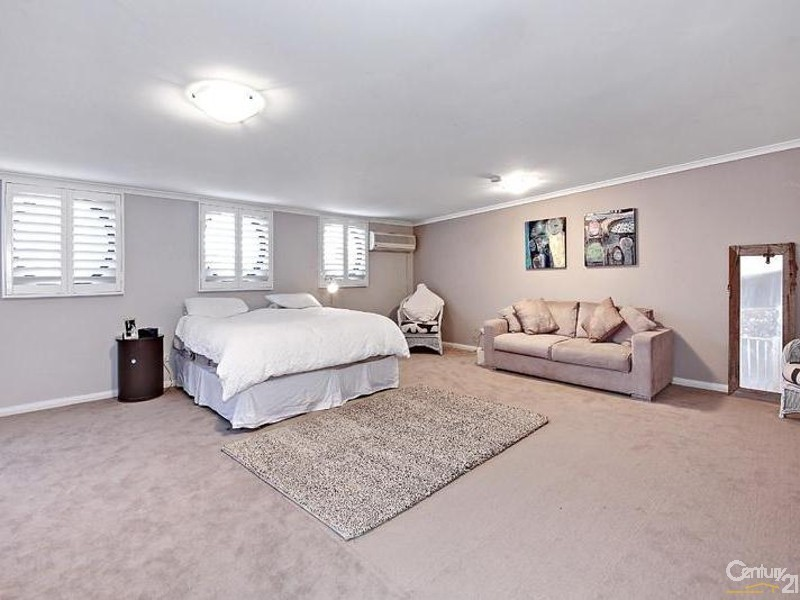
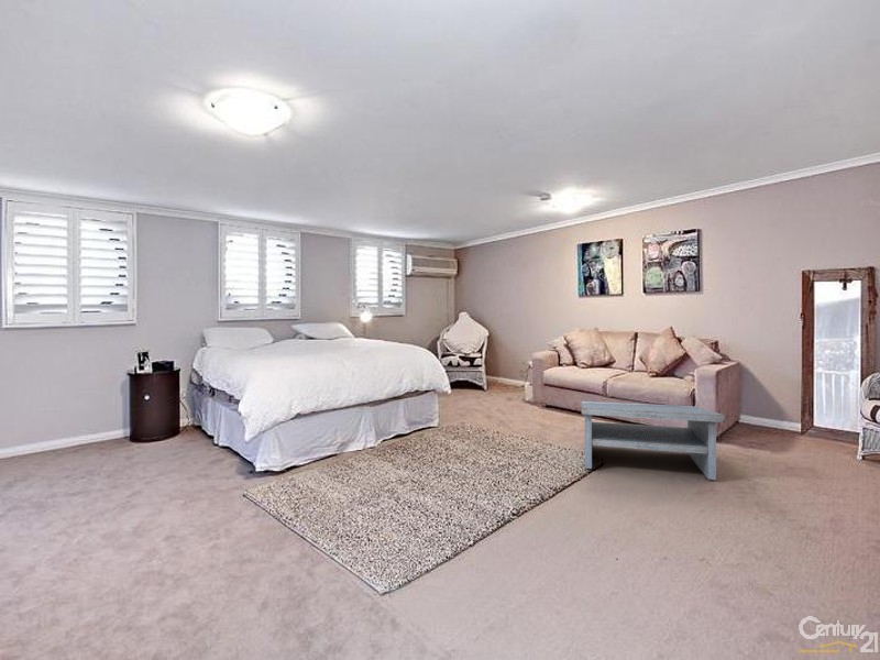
+ coffee table [581,400,726,481]
